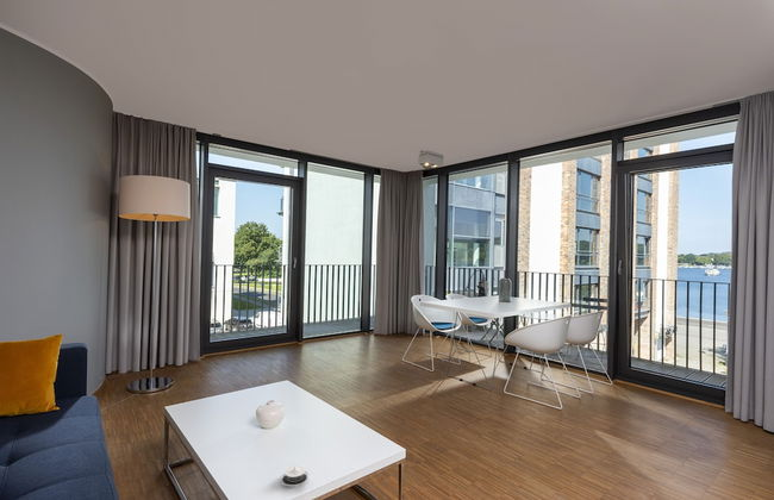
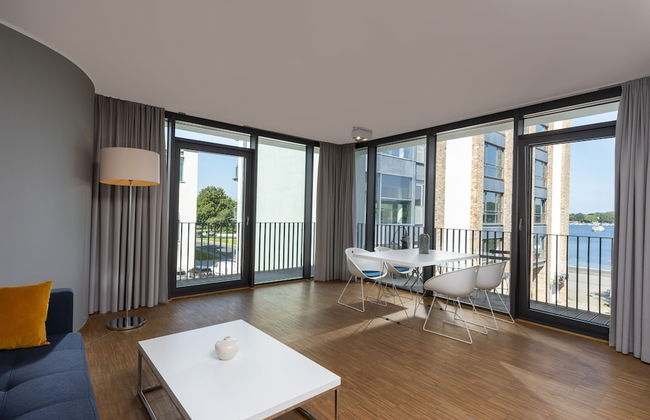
- architectural model [280,464,310,487]
